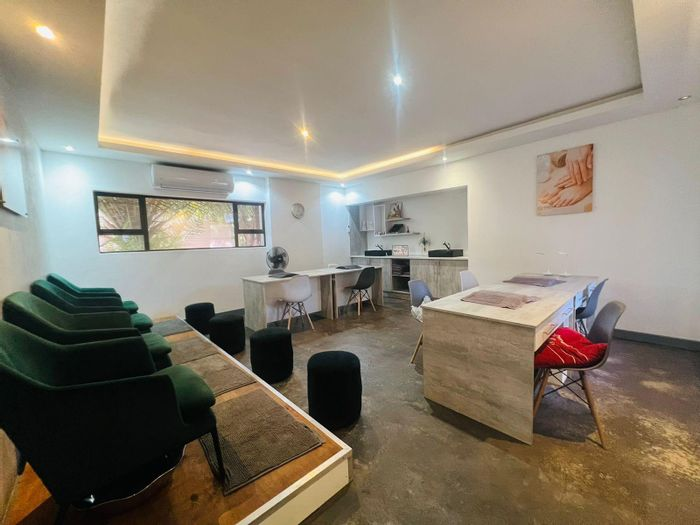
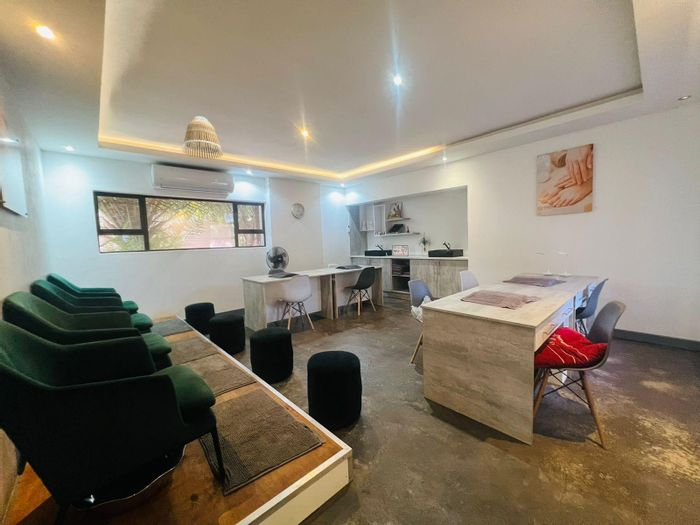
+ lamp shade [181,115,224,160]
